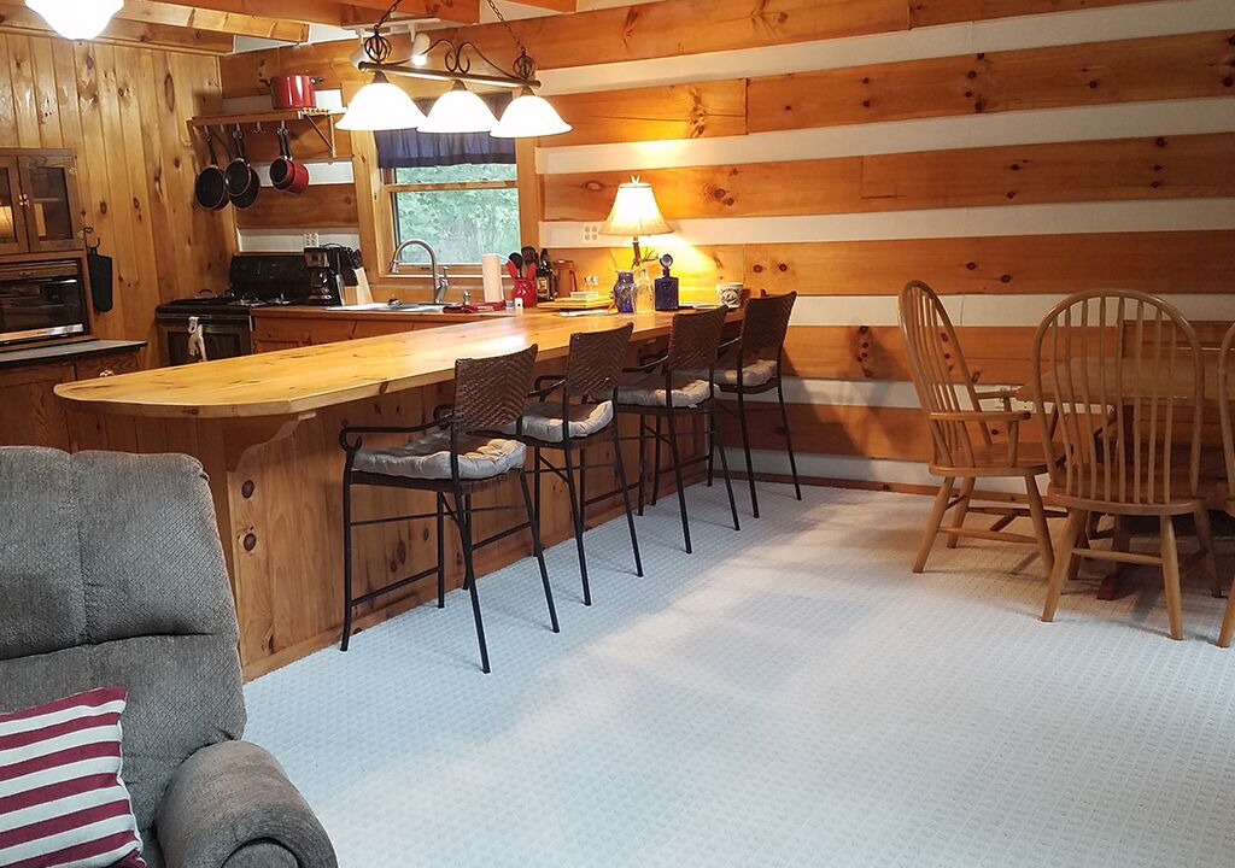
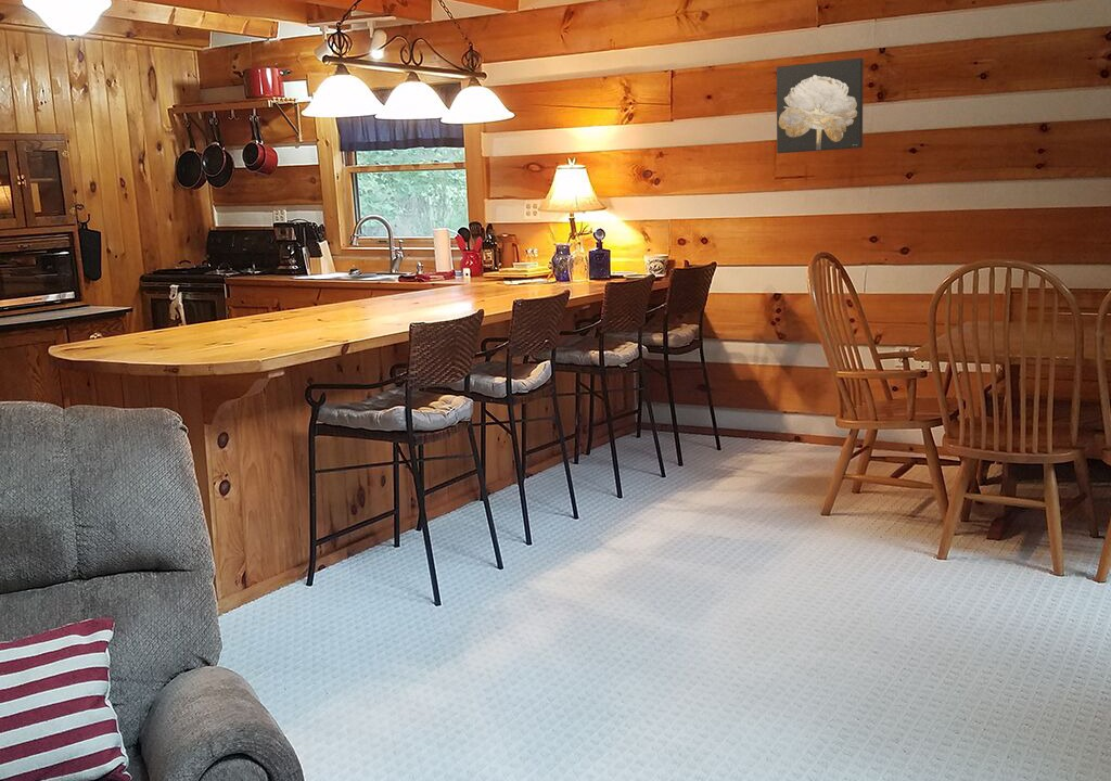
+ wall art [776,57,864,154]
